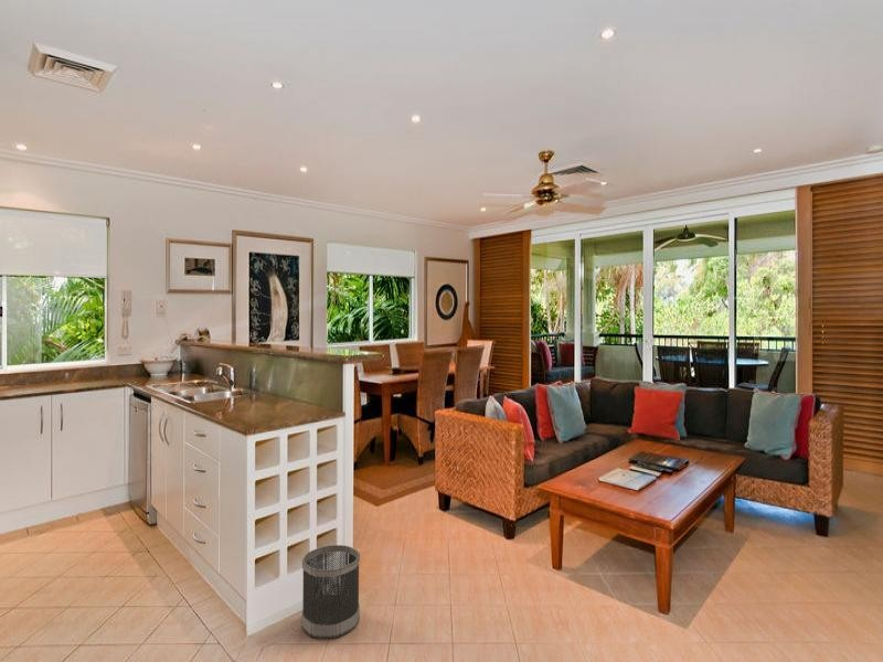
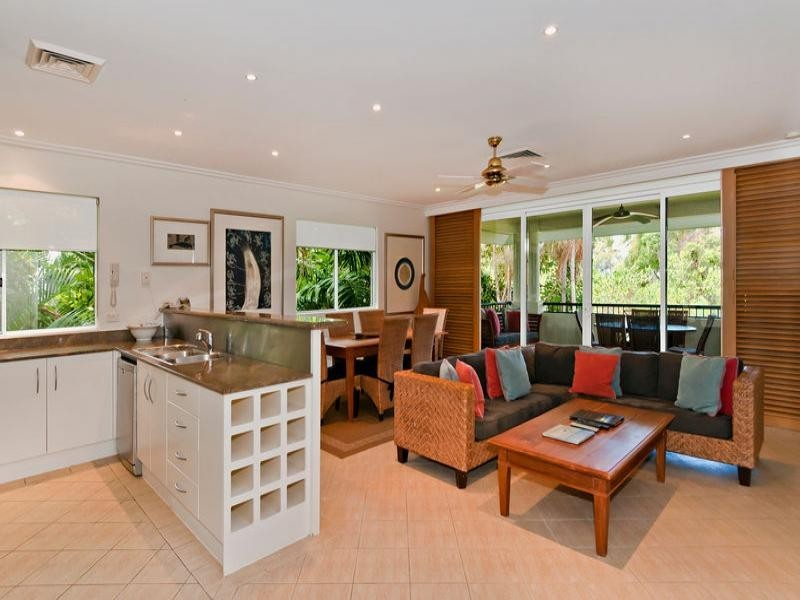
- wastebasket [300,544,361,640]
